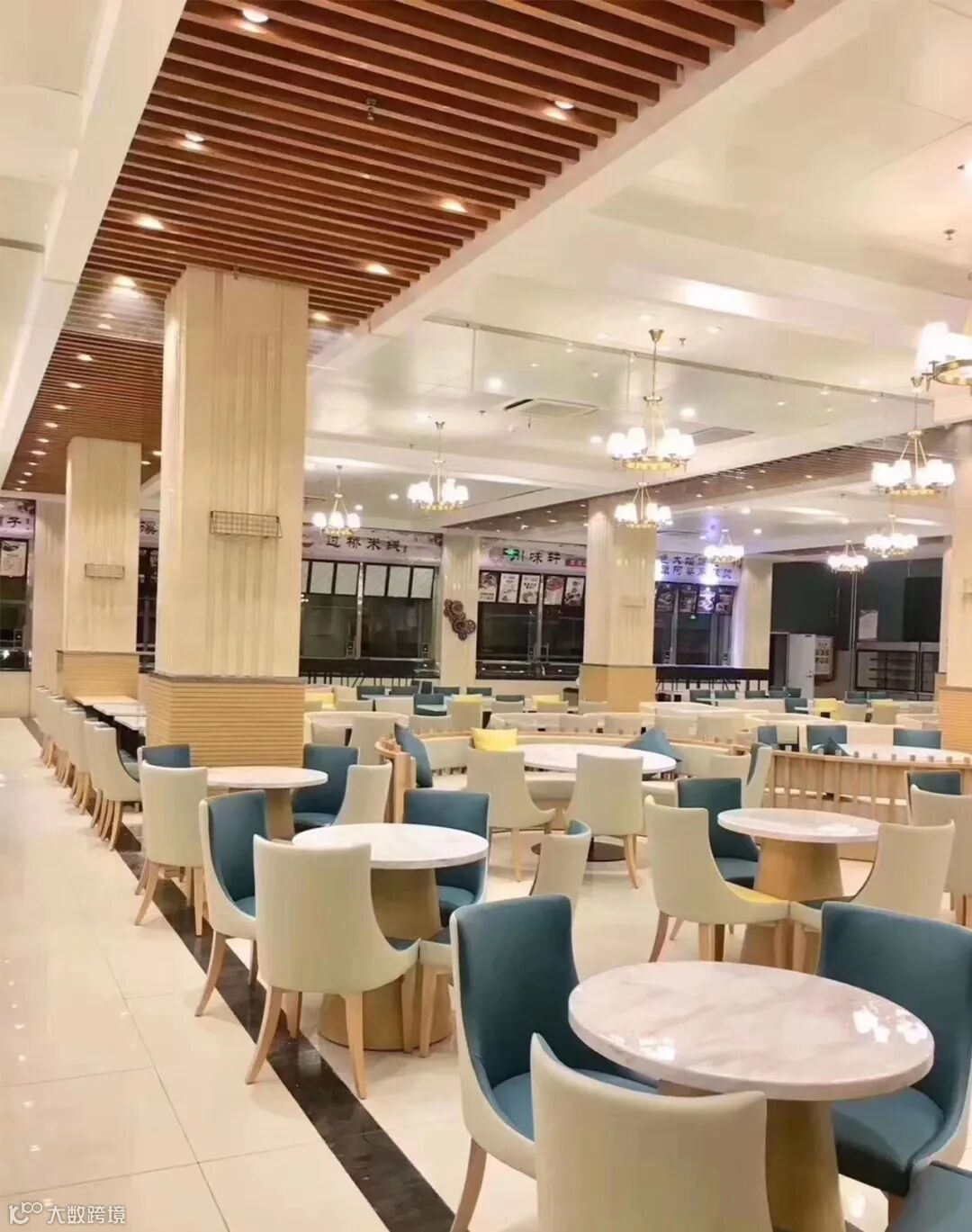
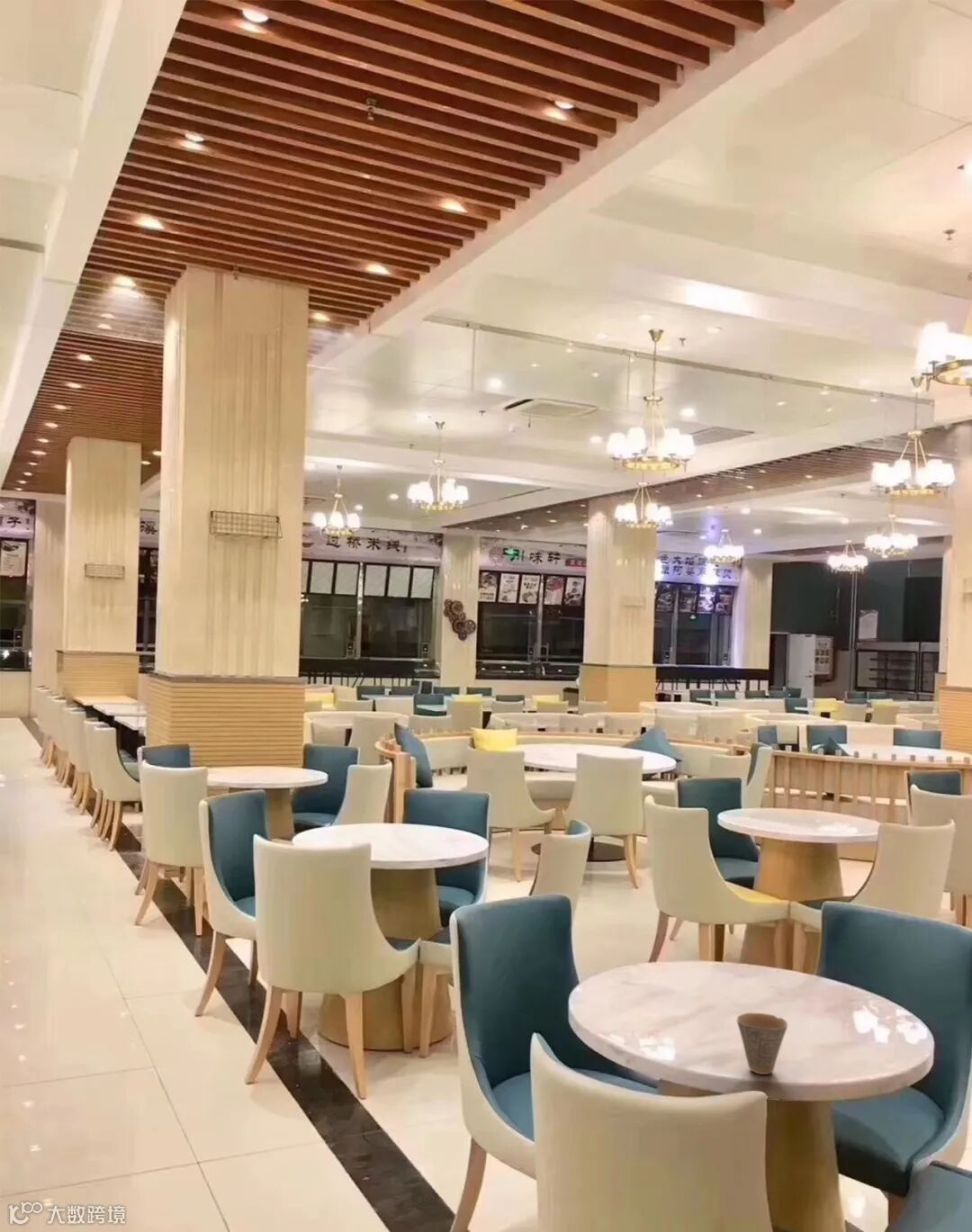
+ cup [736,1012,788,1075]
